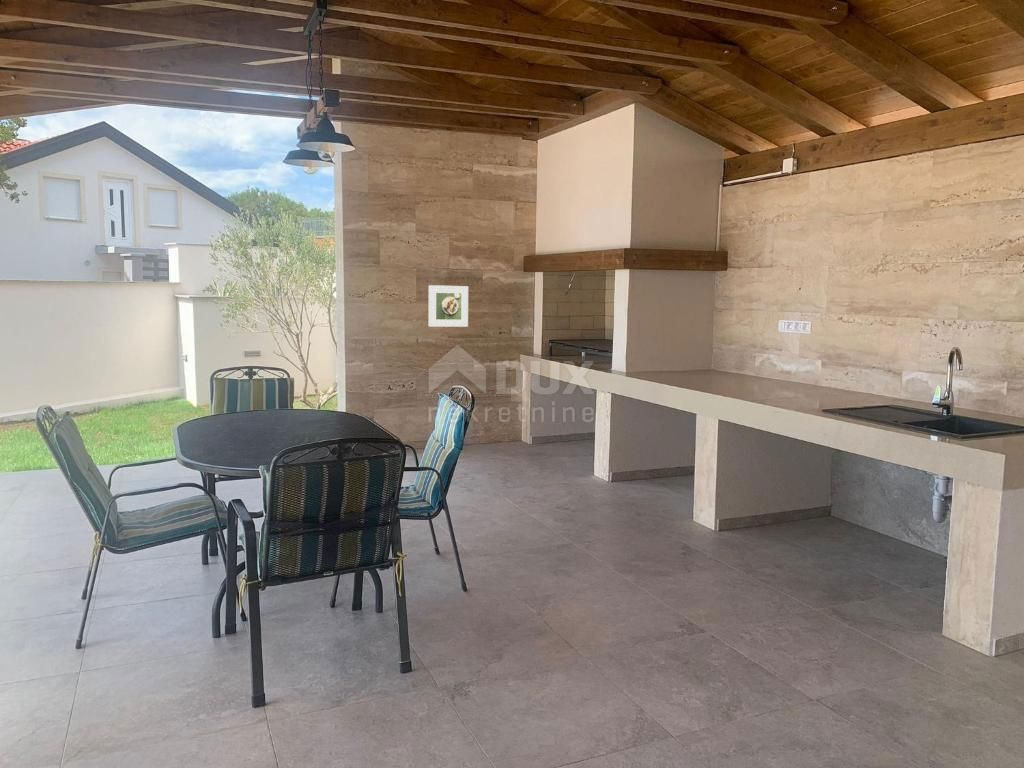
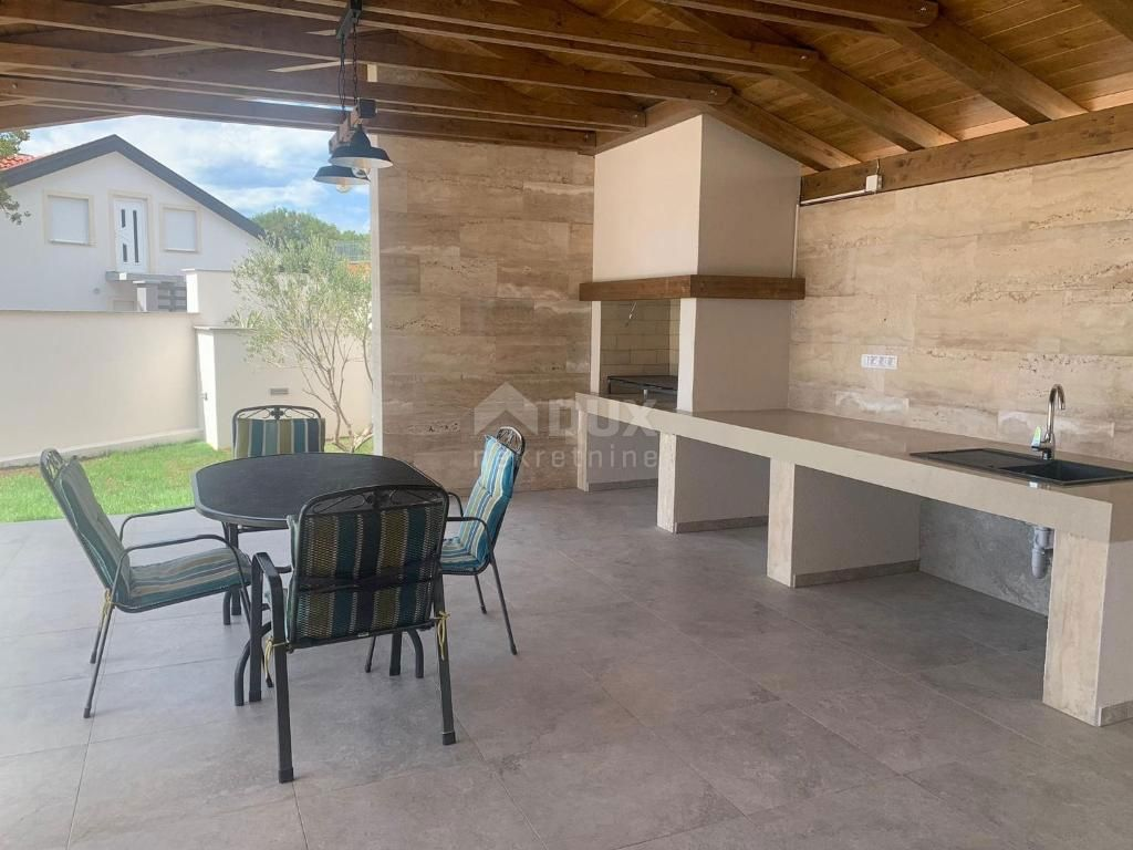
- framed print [428,284,469,328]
